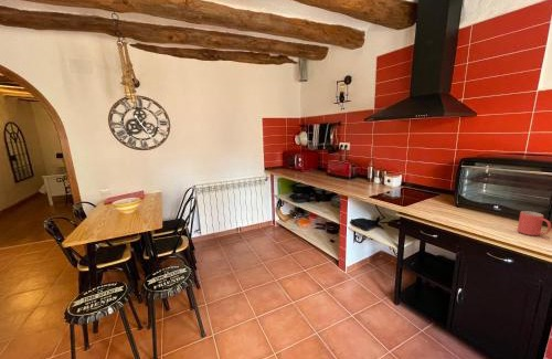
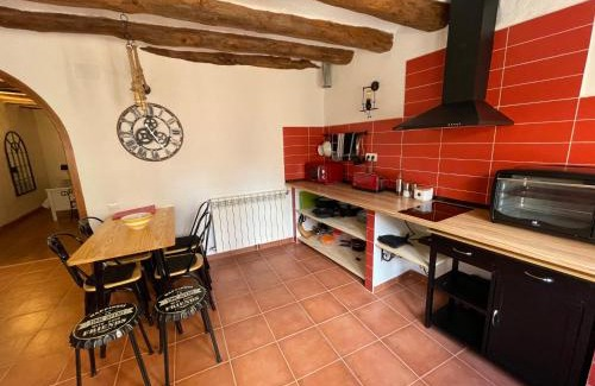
- mug [517,210,552,236]
